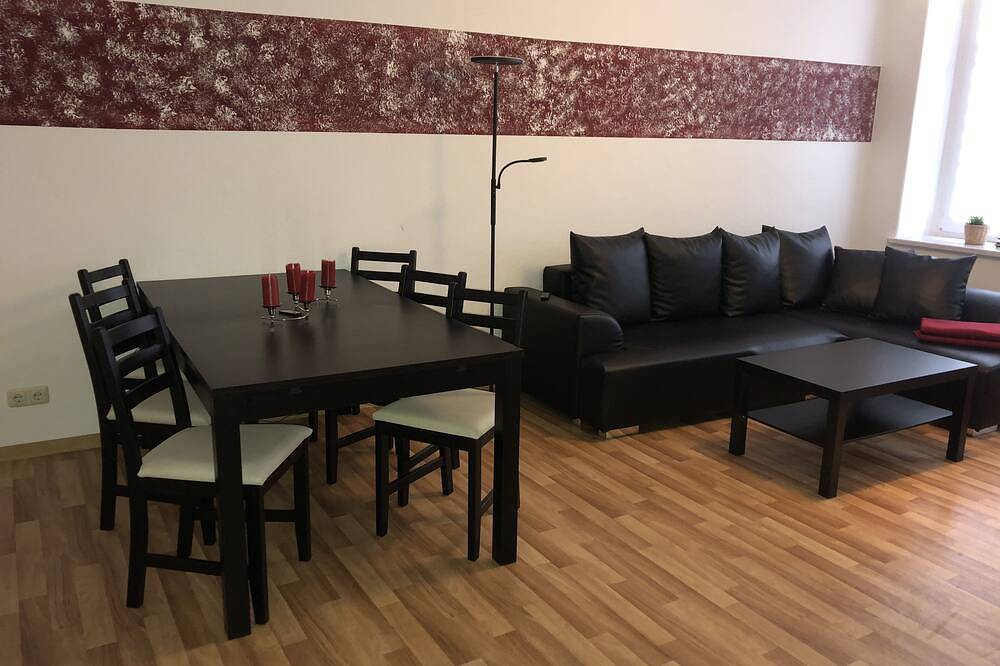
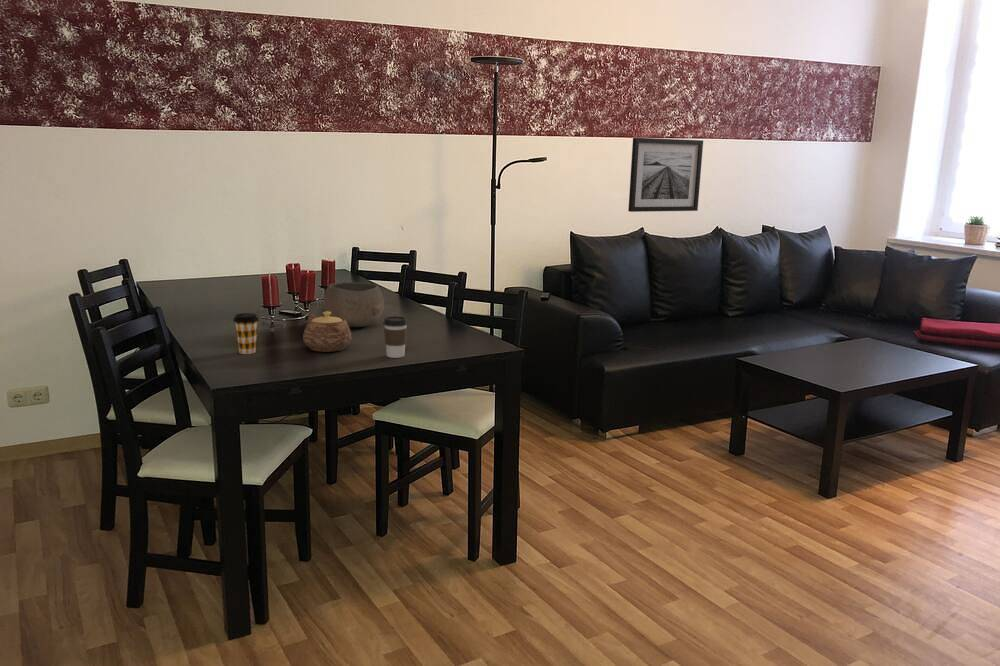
+ teapot [302,311,353,353]
+ wall art [627,137,704,213]
+ coffee cup [382,315,409,359]
+ coffee cup [232,312,260,355]
+ bowl [323,281,385,328]
